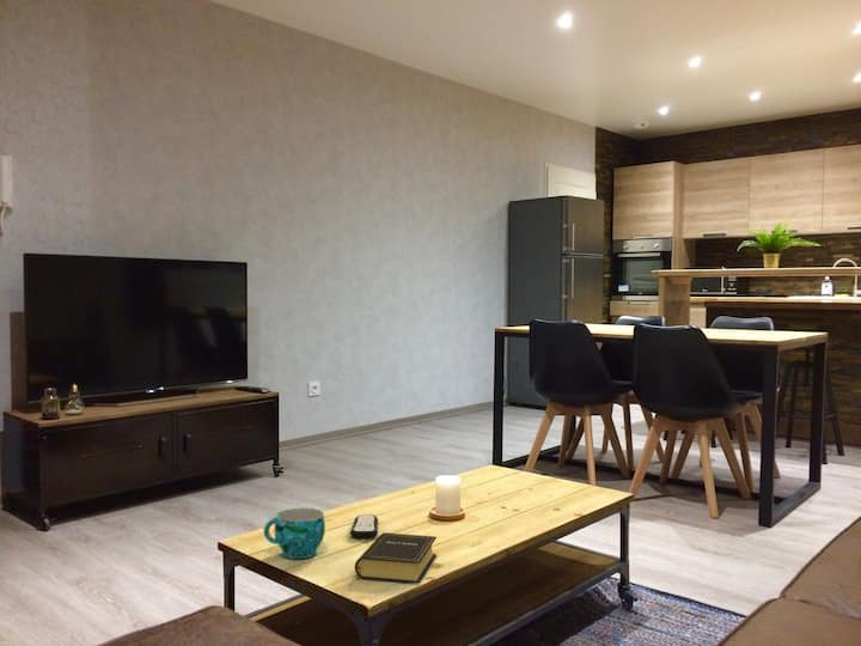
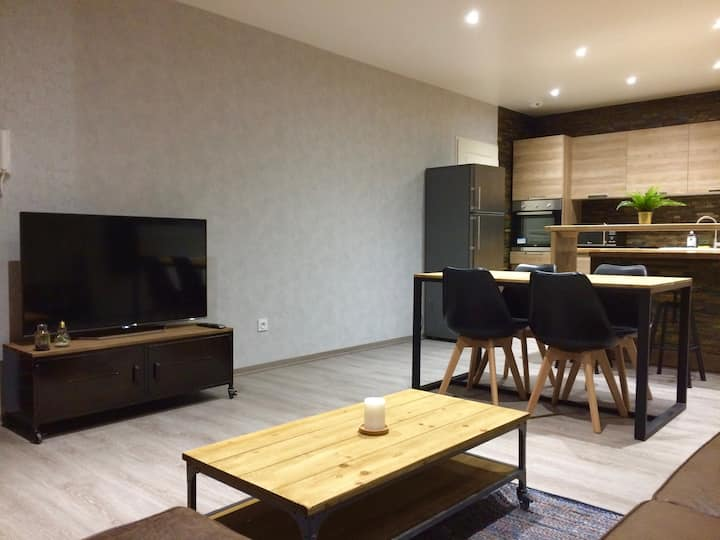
- remote control [349,513,379,540]
- cup [263,507,326,560]
- book [354,531,438,584]
